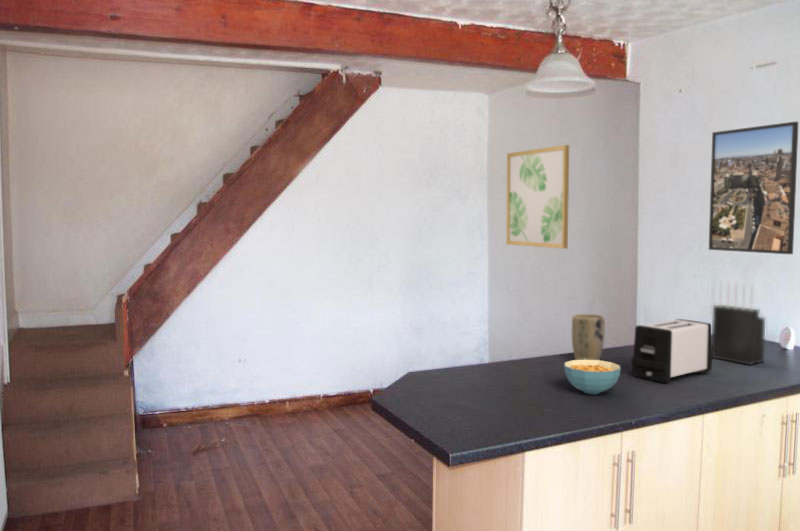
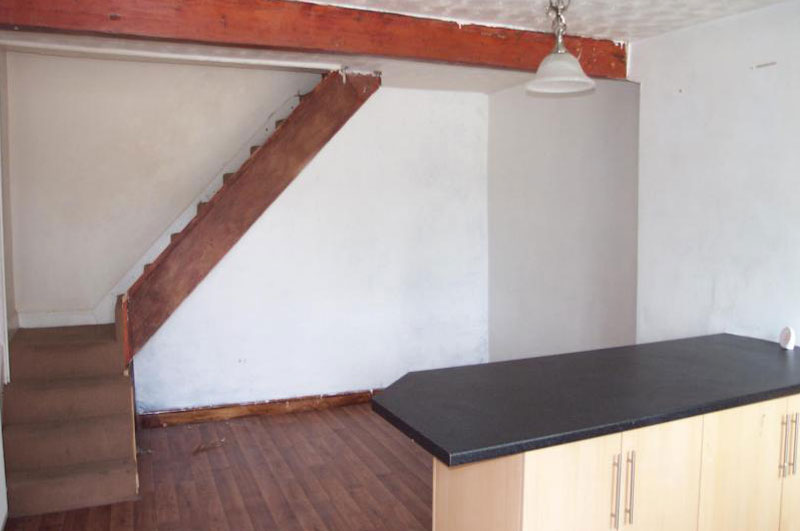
- cereal bowl [563,359,622,395]
- plant pot [571,313,606,360]
- toaster [630,318,714,384]
- knife block [711,278,766,366]
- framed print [708,120,799,255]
- wall art [505,144,570,250]
